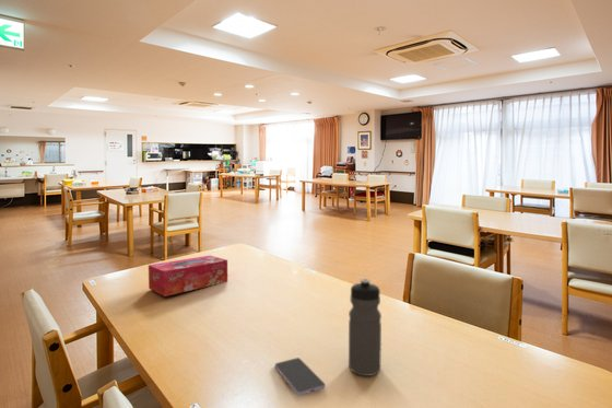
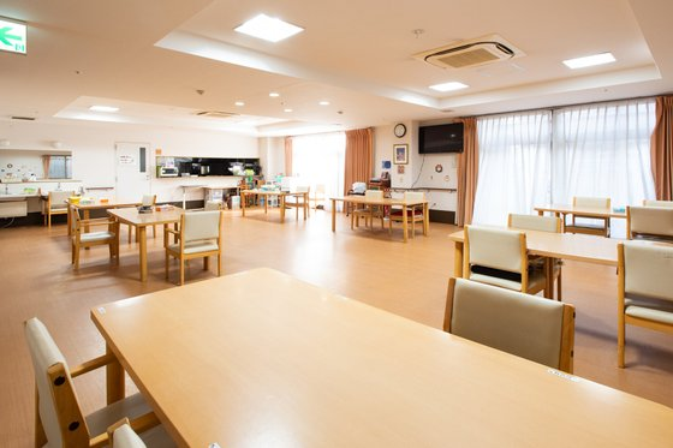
- smartphone [273,357,327,397]
- water bottle [348,278,382,377]
- tissue box [148,255,228,298]
